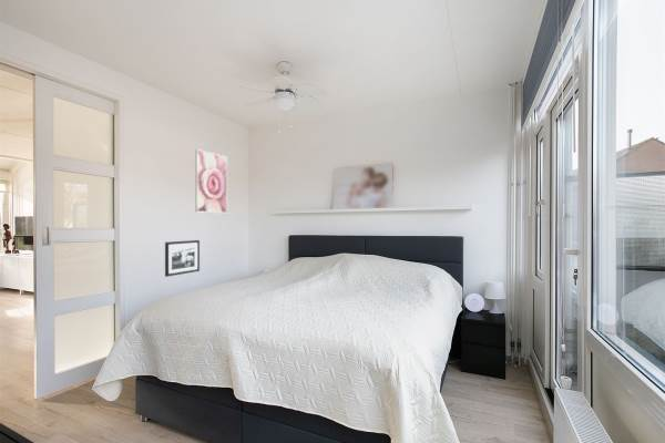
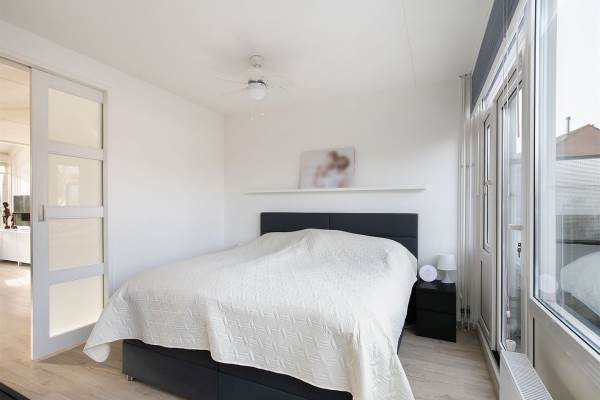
- picture frame [164,239,201,278]
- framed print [194,148,228,214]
